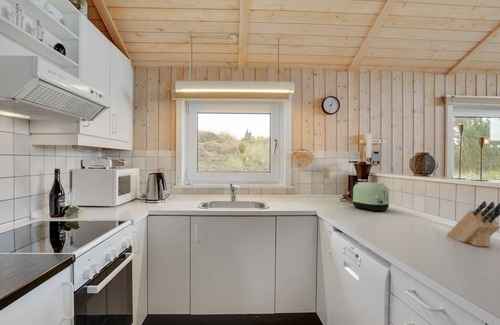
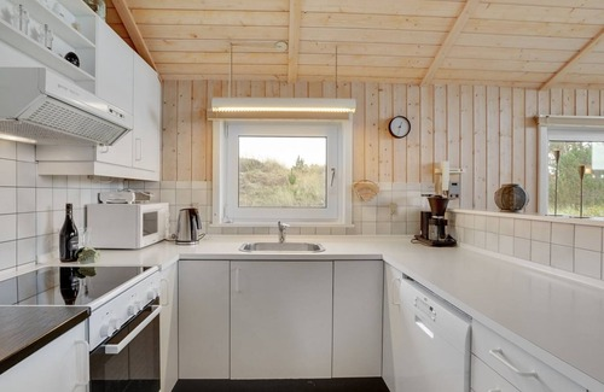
- knife block [446,200,500,248]
- toaster [351,181,390,212]
